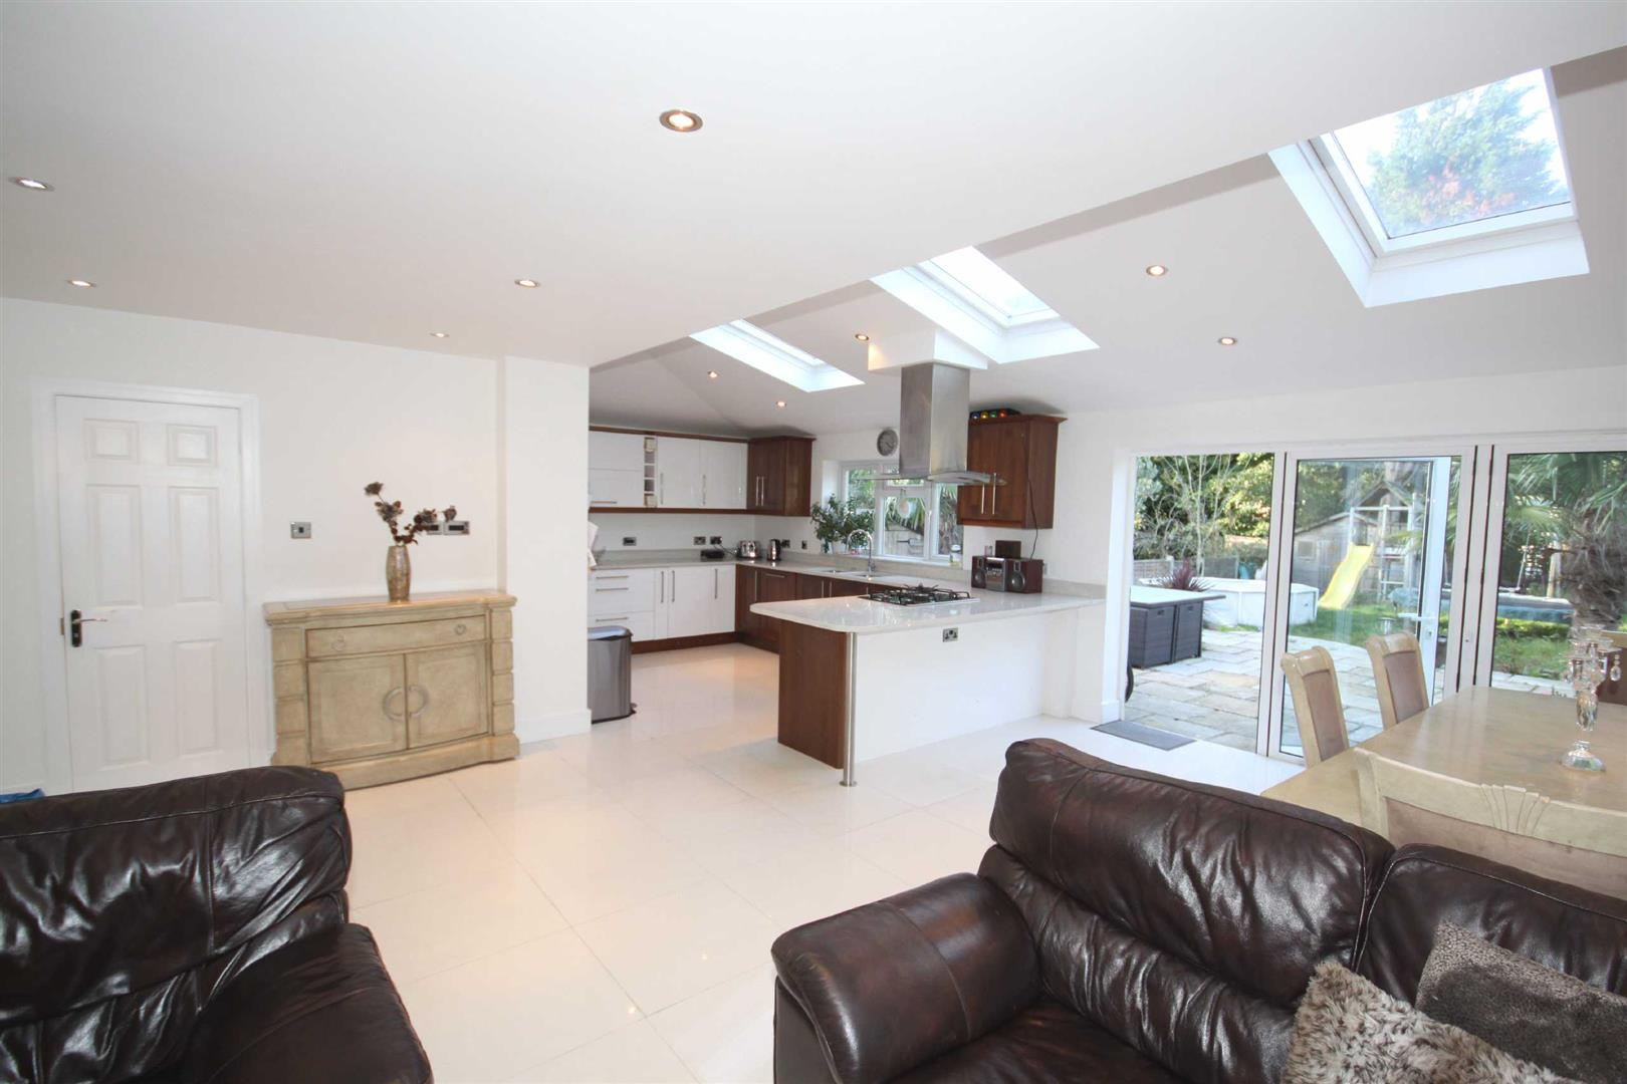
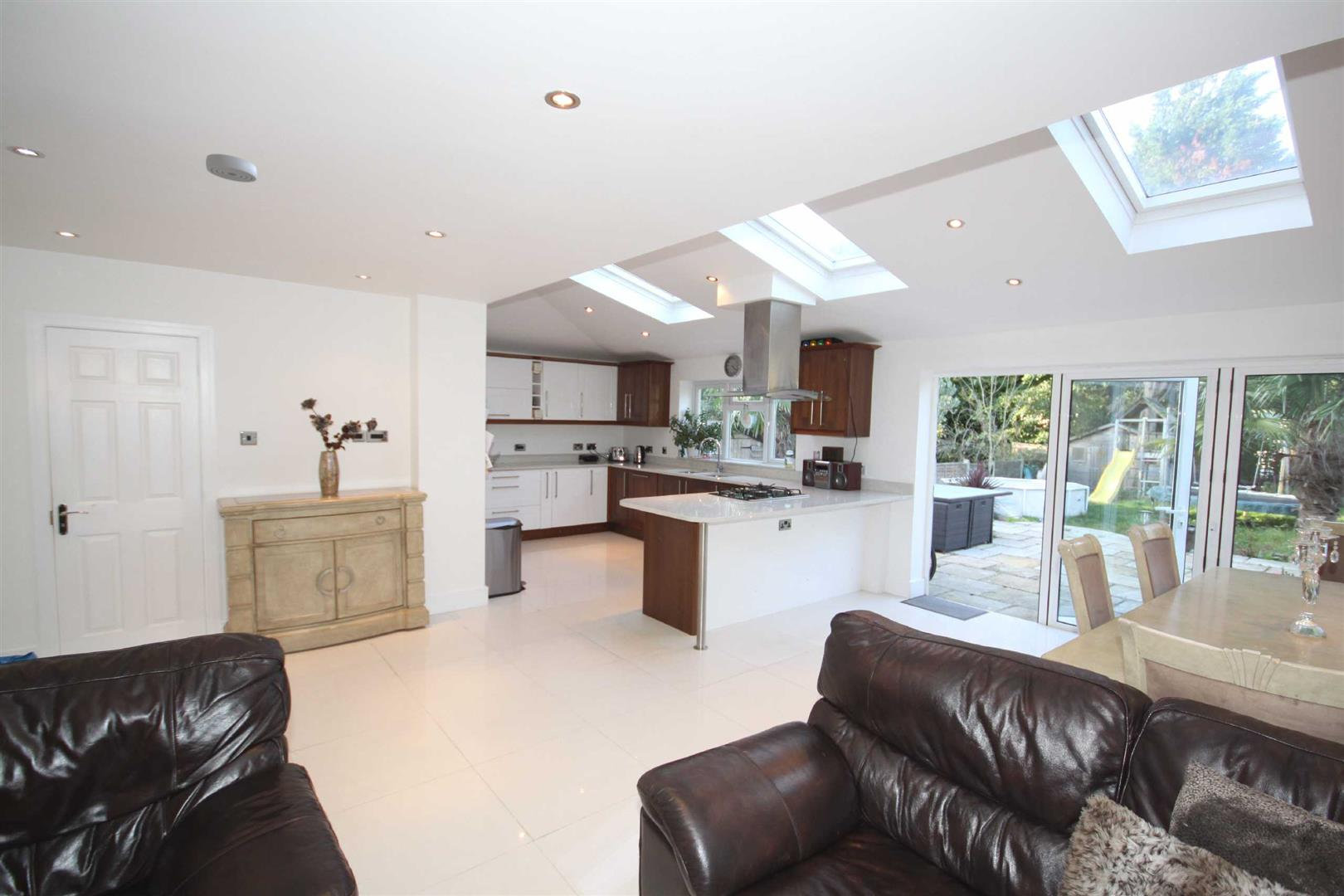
+ smoke detector [205,153,258,183]
